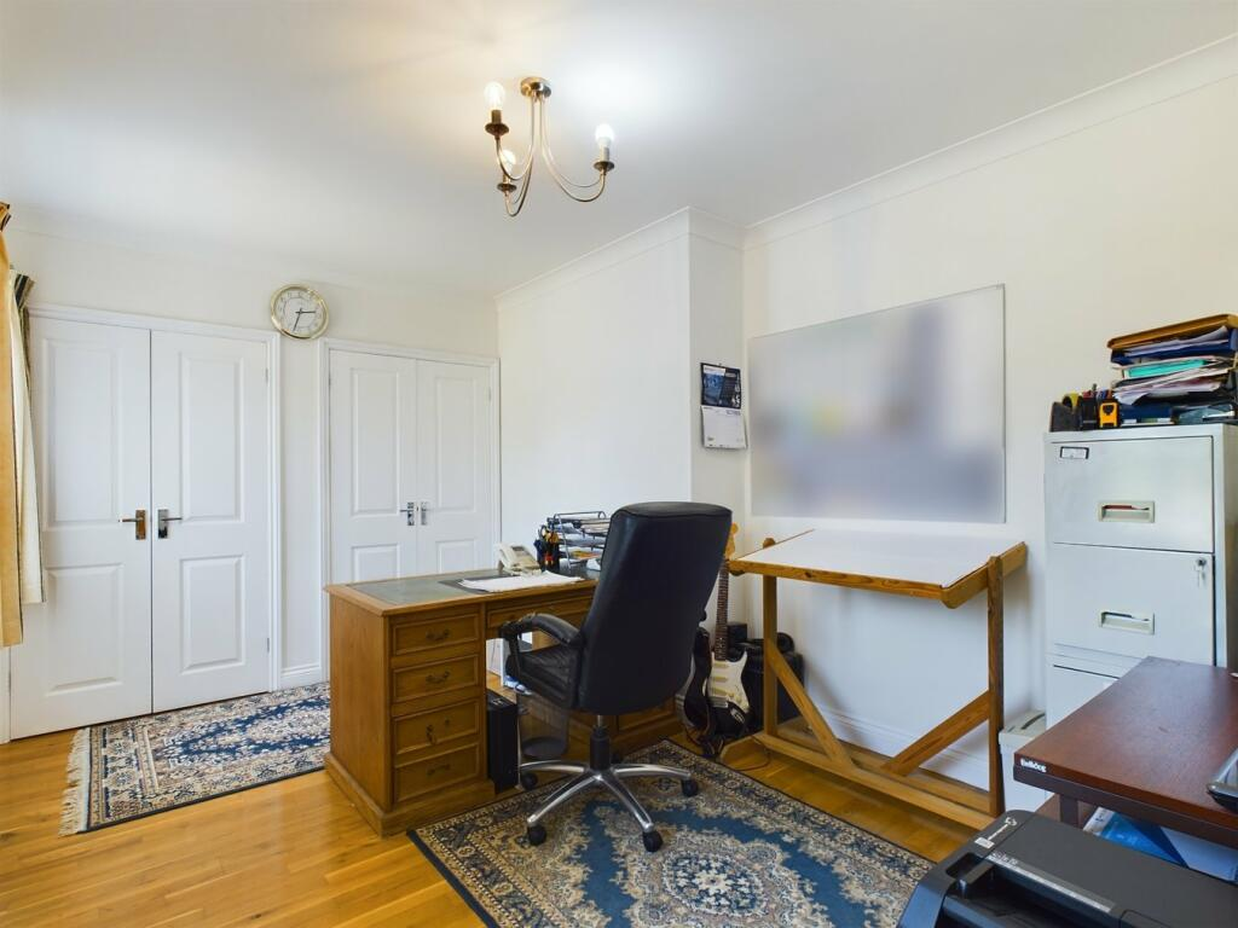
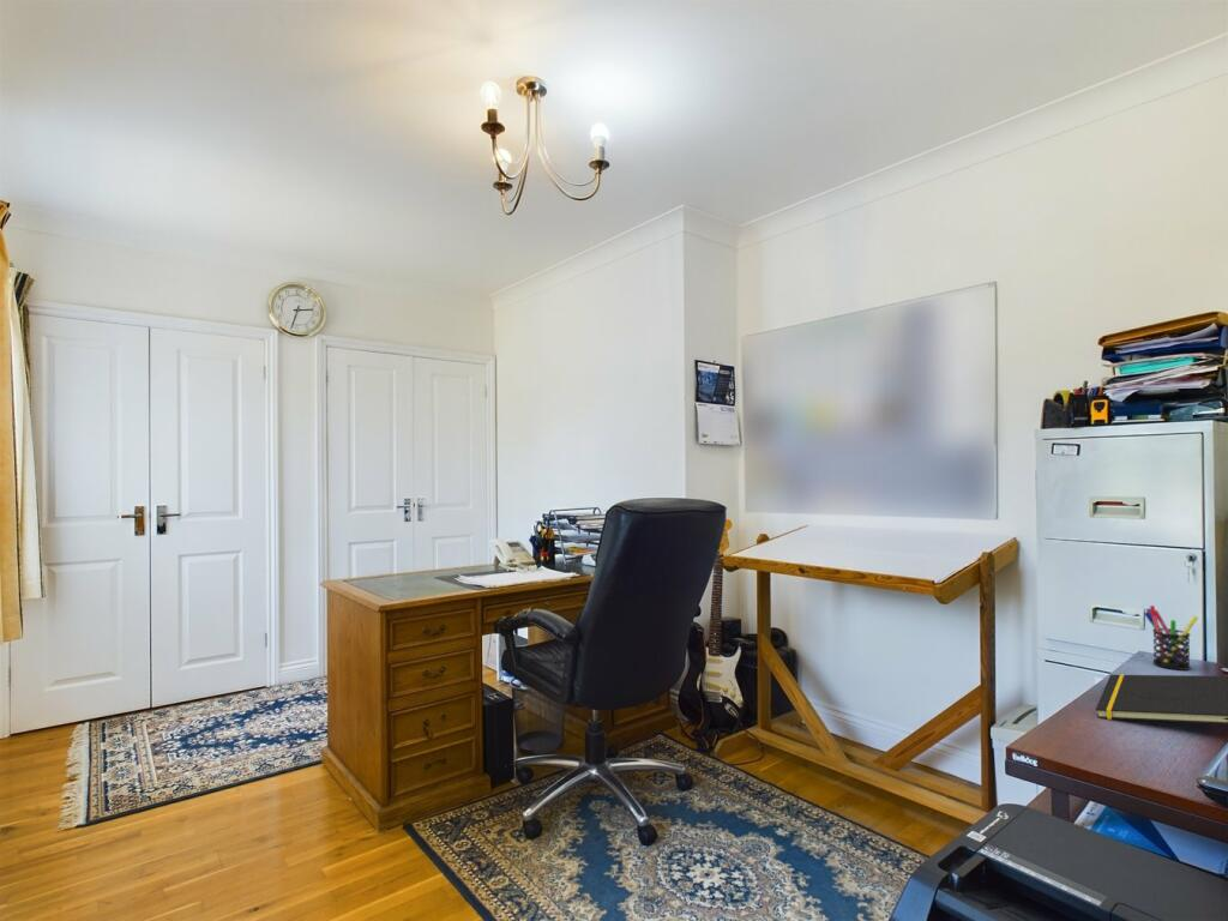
+ pen holder [1143,604,1199,672]
+ notepad [1095,673,1228,726]
